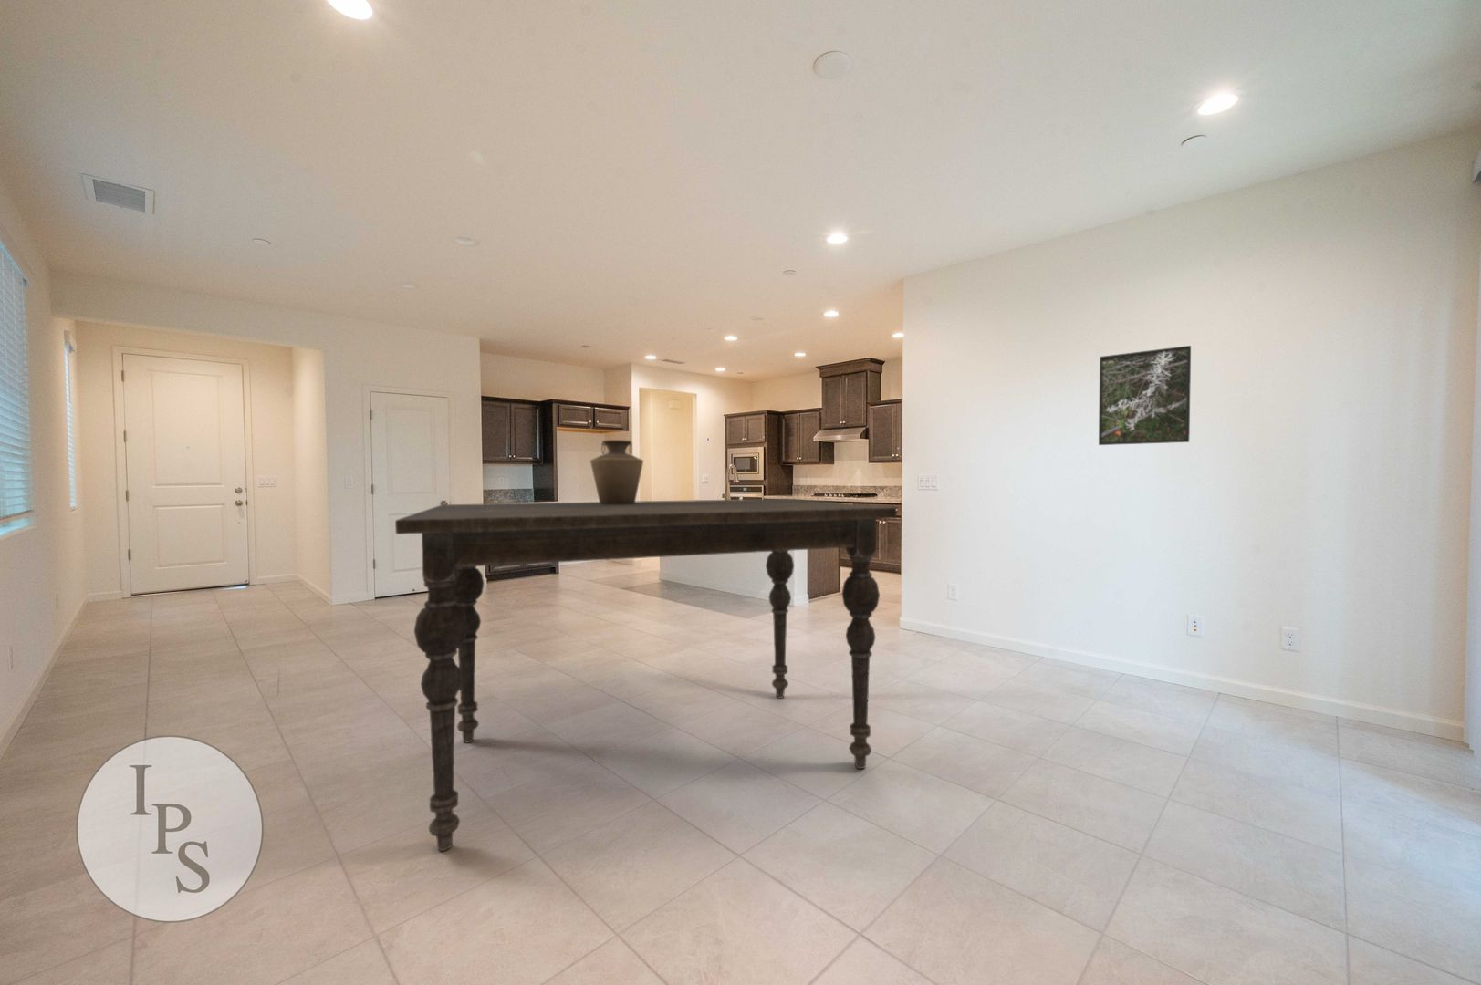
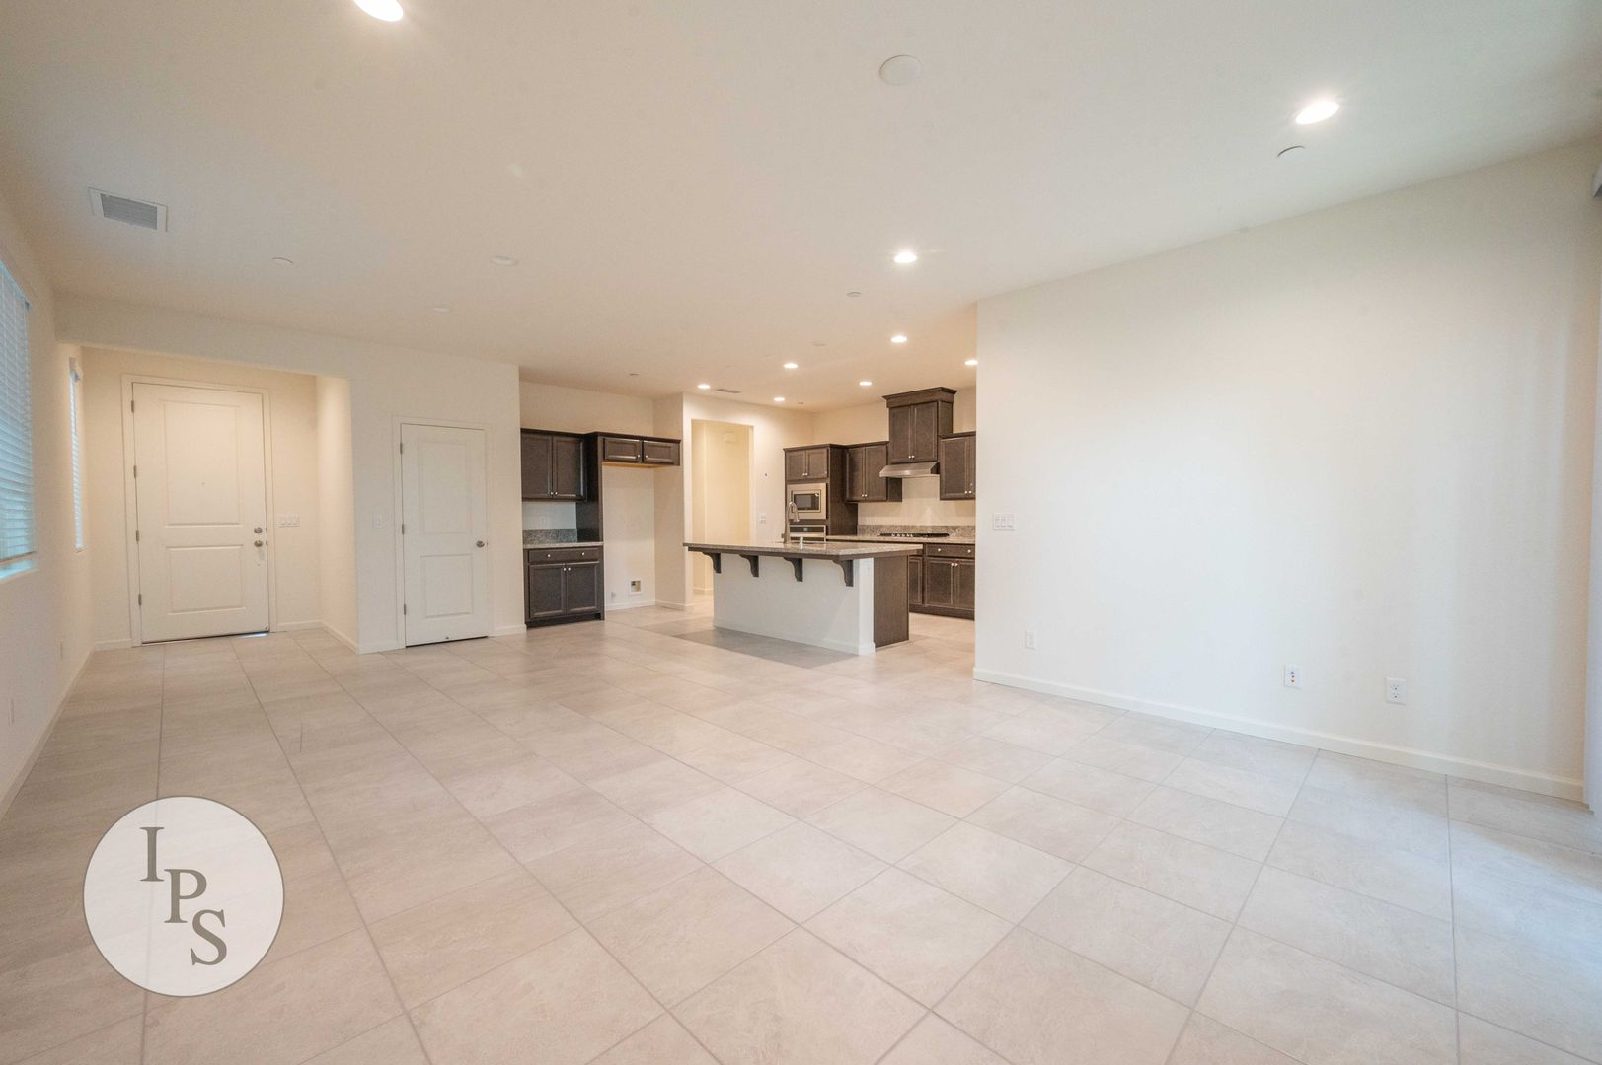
- vase [589,439,644,505]
- dining table [395,498,898,852]
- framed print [1097,345,1192,446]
